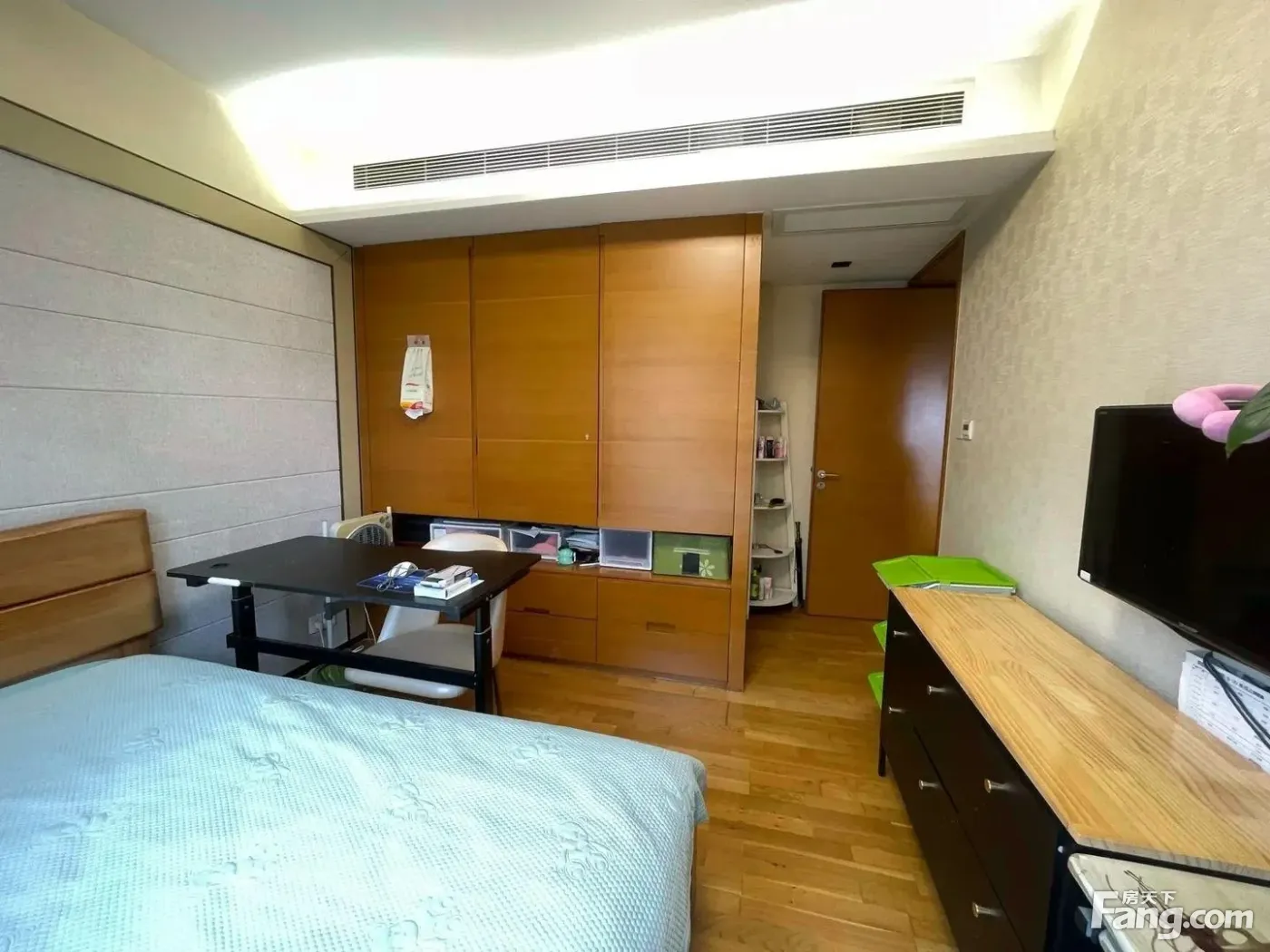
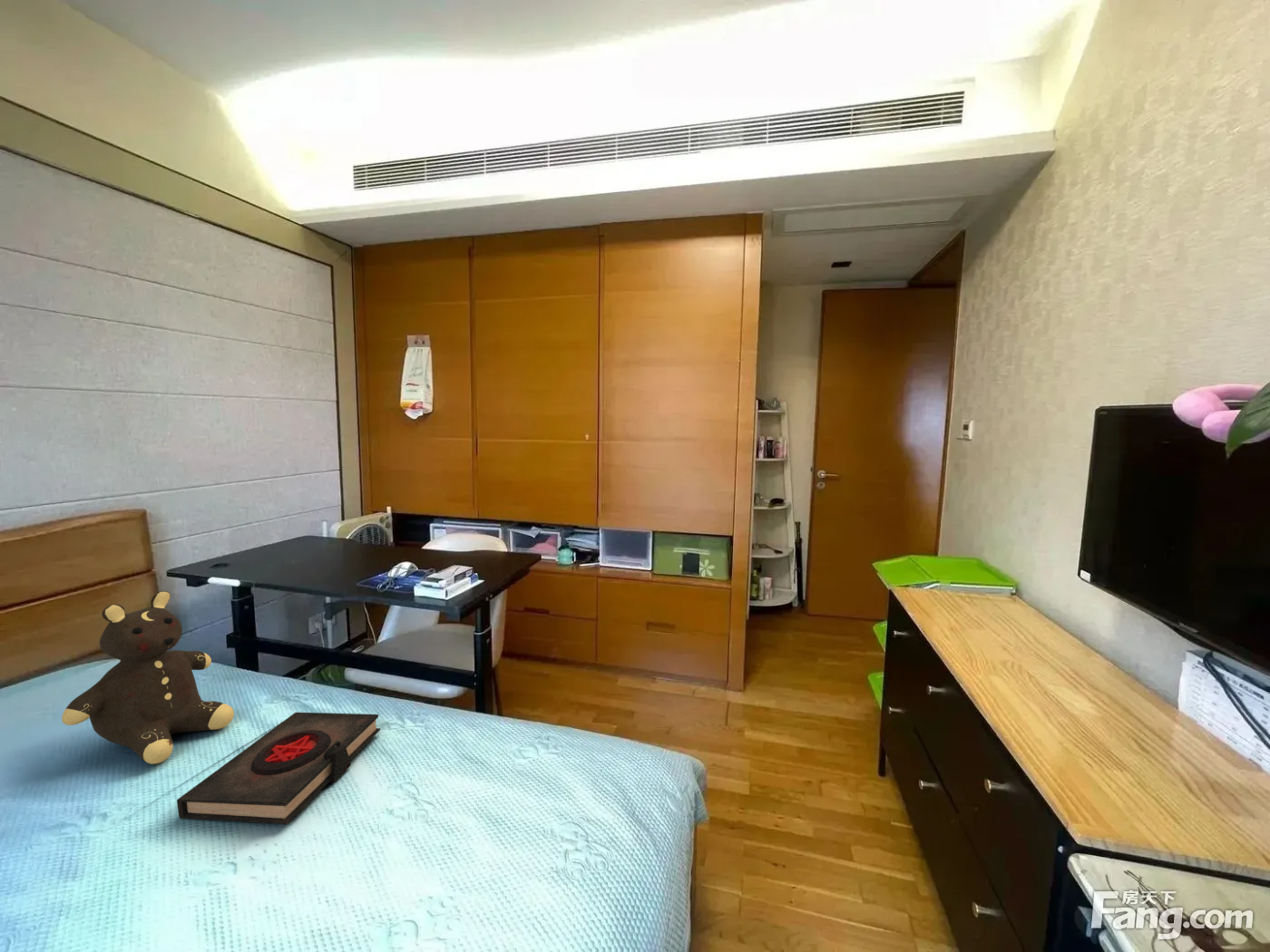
+ teddy bear [61,590,235,765]
+ book [176,712,381,825]
